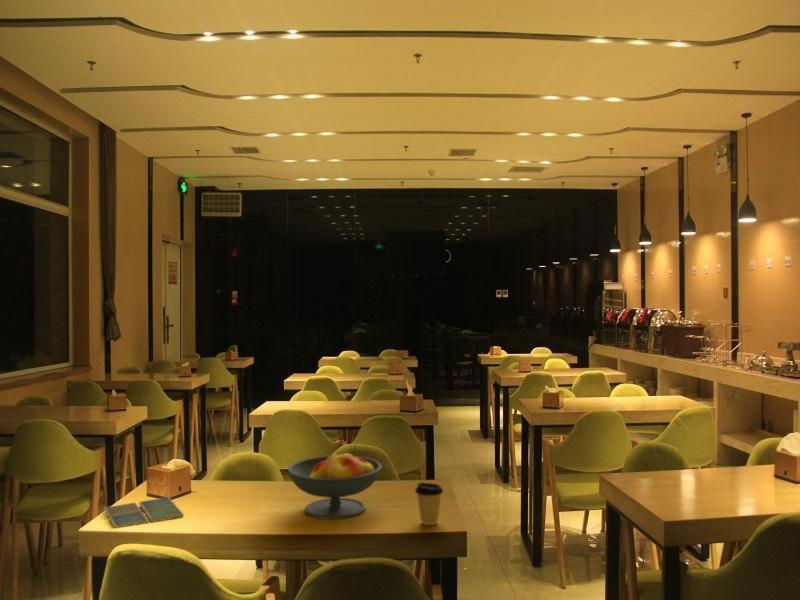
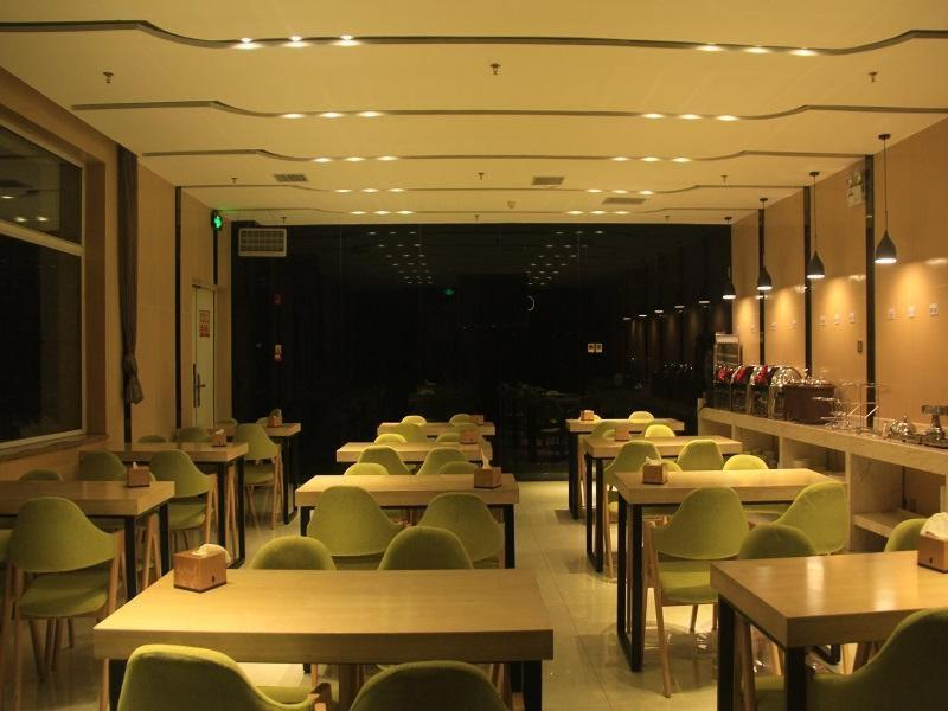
- drink coaster [103,496,185,529]
- coffee cup [414,481,444,526]
- fruit bowl [287,449,383,520]
